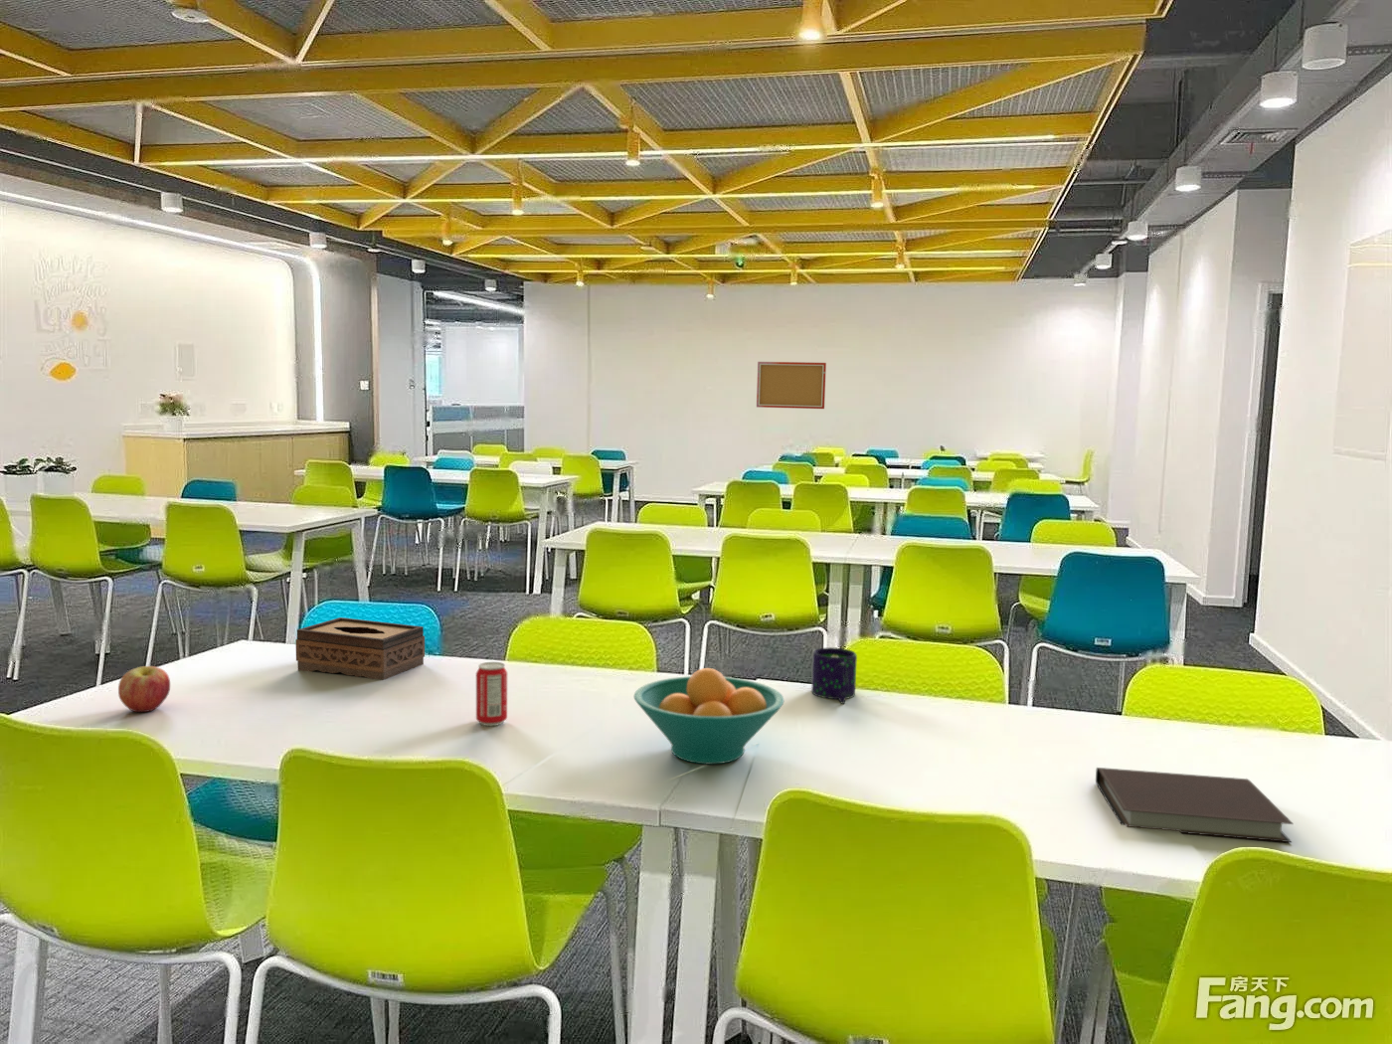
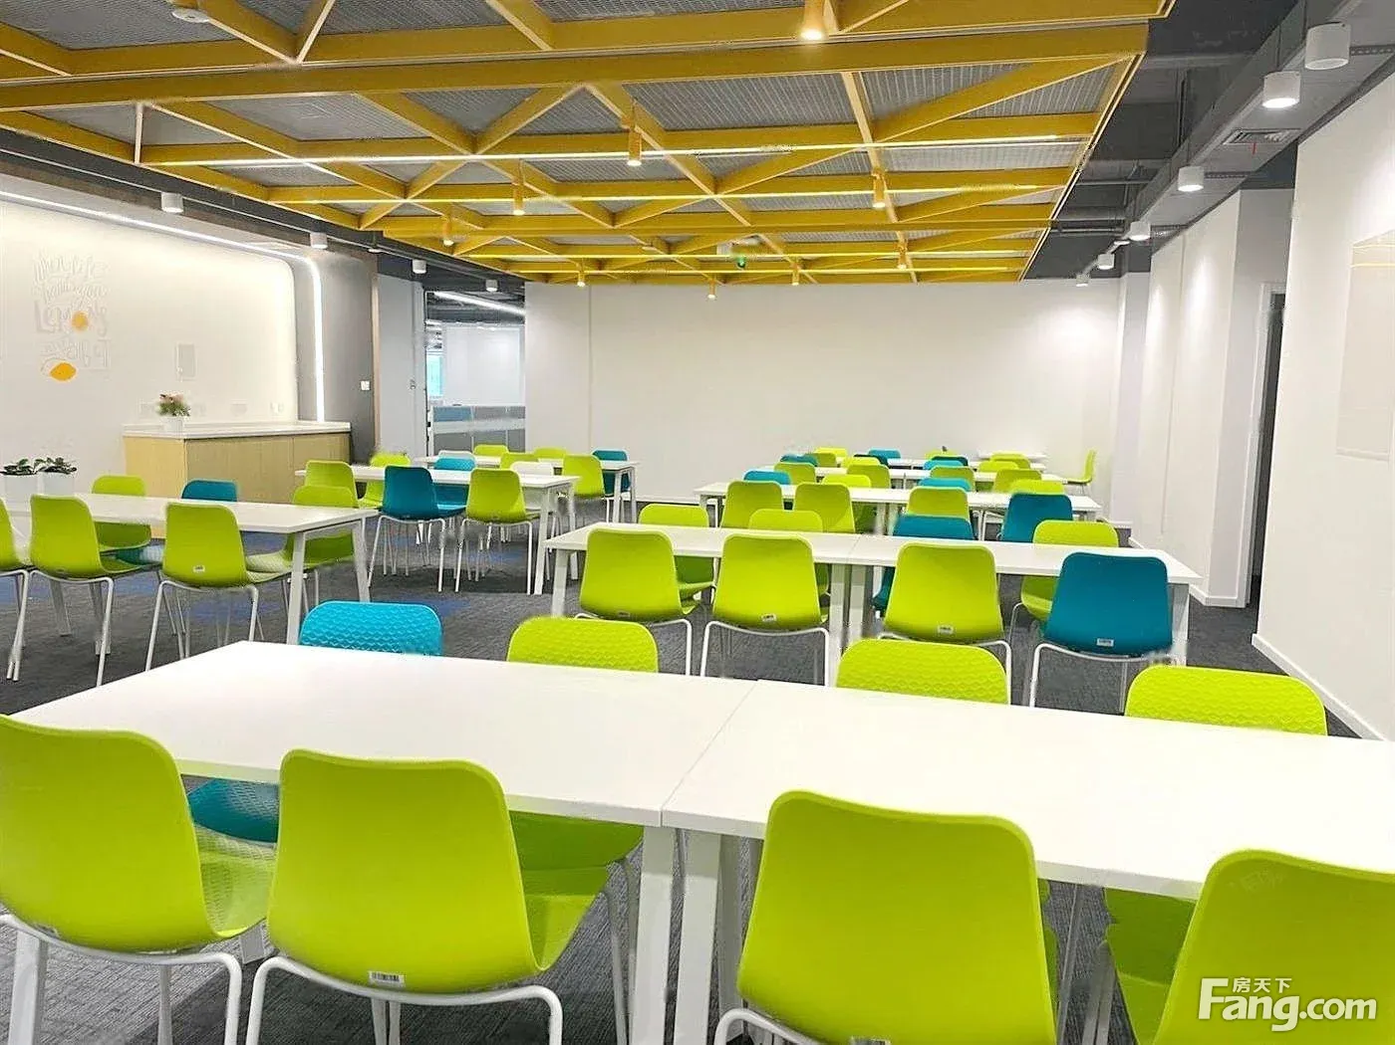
- tissue box [295,616,425,681]
- fruit bowl [634,667,785,764]
- wall art [755,361,828,410]
- beverage can [476,661,509,727]
- apple [117,666,171,713]
- mug [810,646,858,705]
- notebook [1095,767,1294,843]
